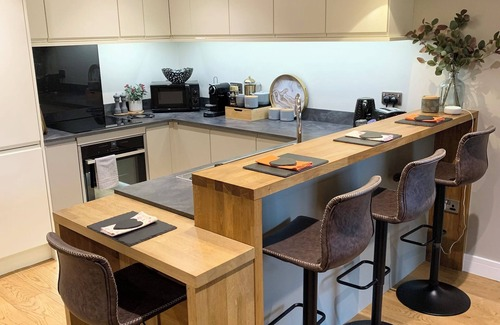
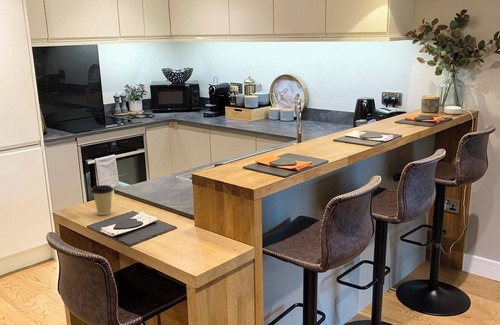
+ coffee cup [90,184,114,216]
